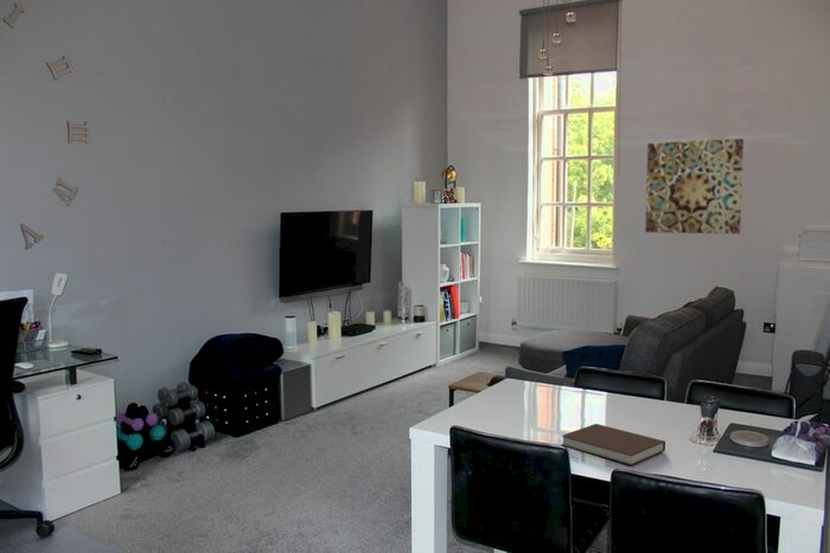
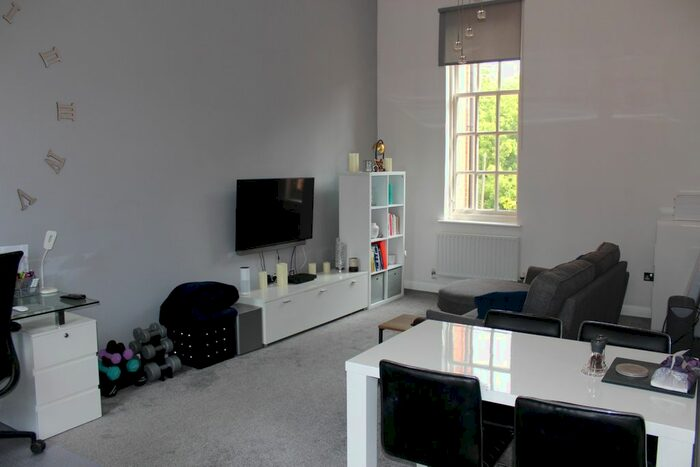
- notebook [560,423,666,467]
- wall art [644,137,745,234]
